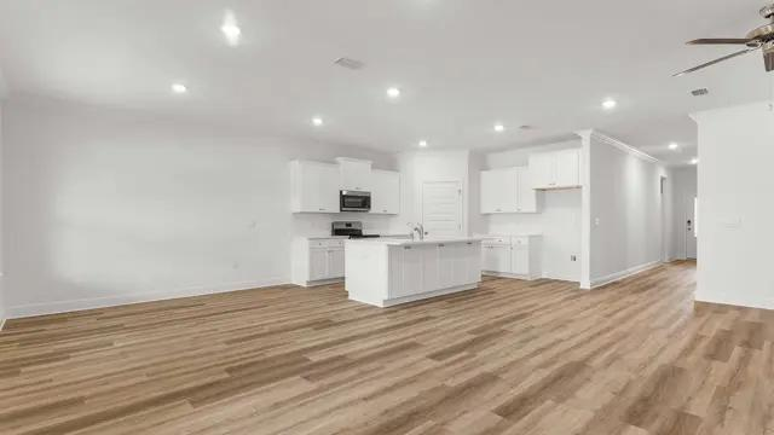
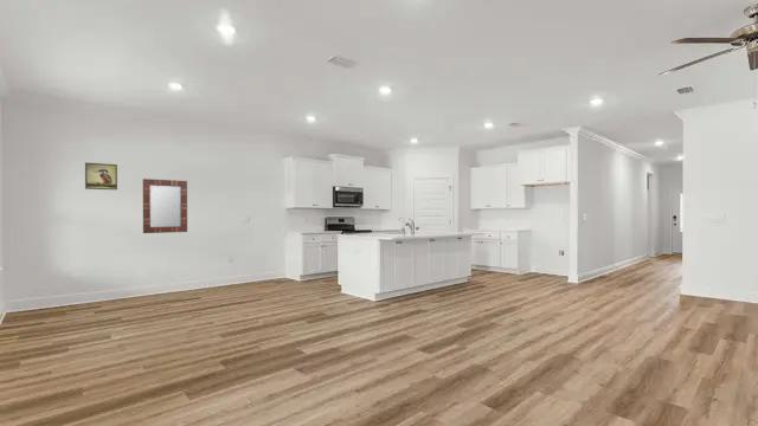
+ home mirror [142,178,188,234]
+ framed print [84,161,118,191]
